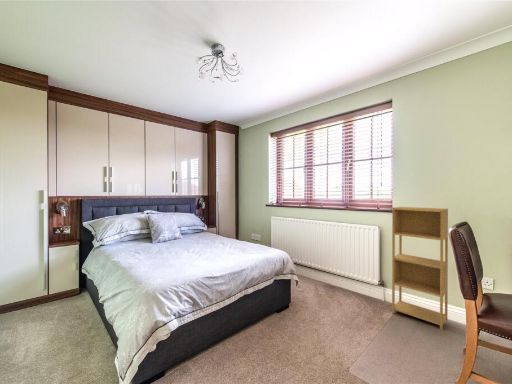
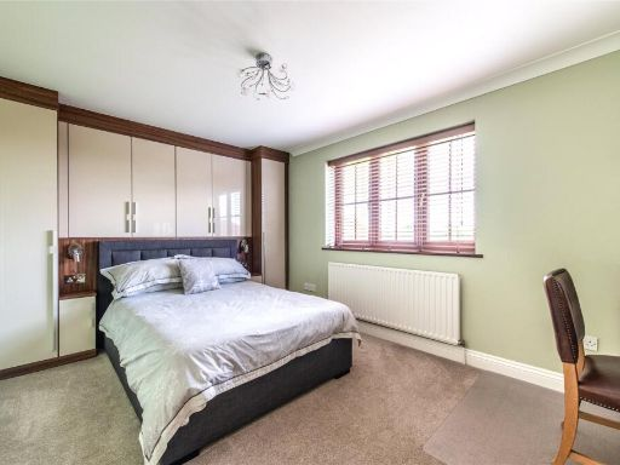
- shelving unit [391,206,449,331]
